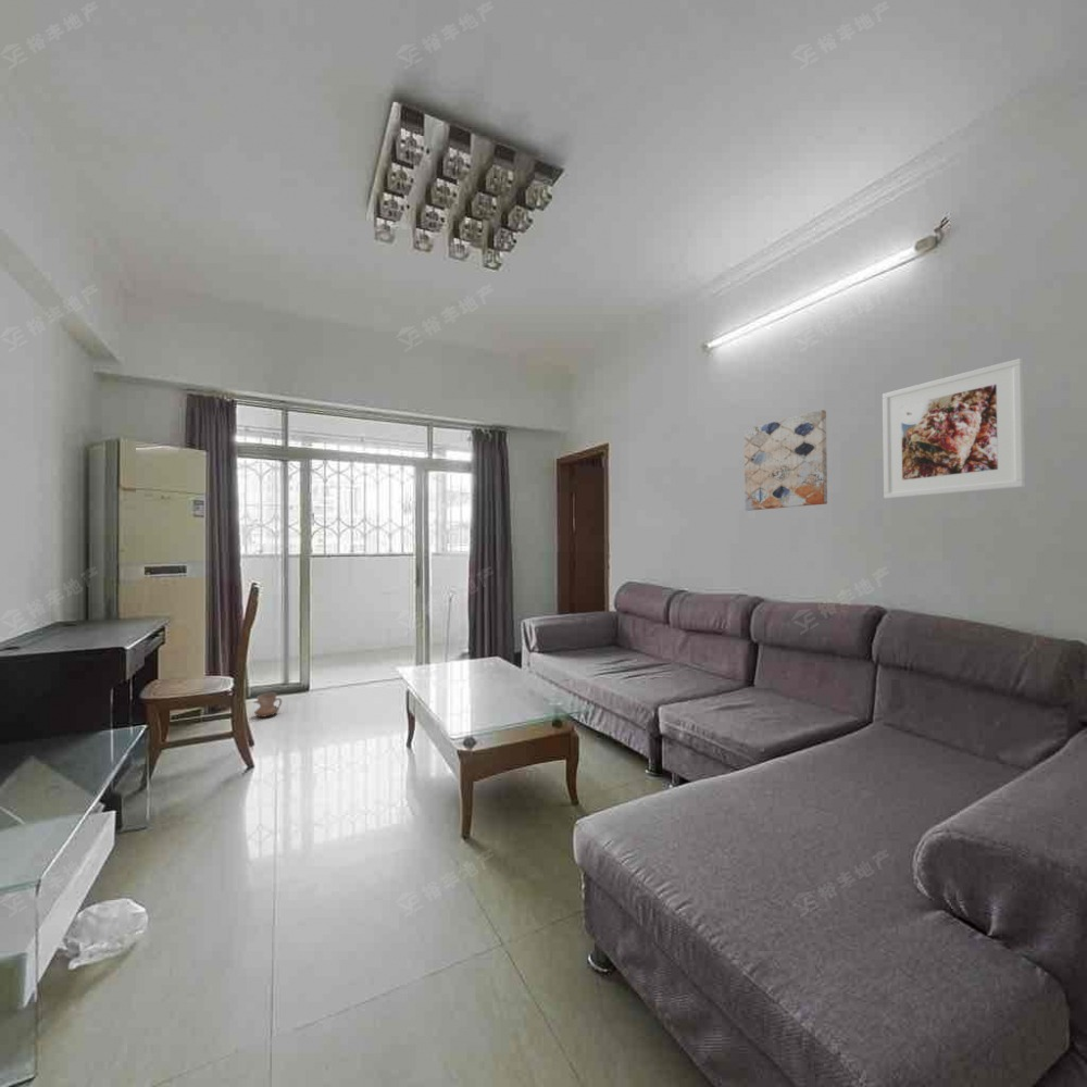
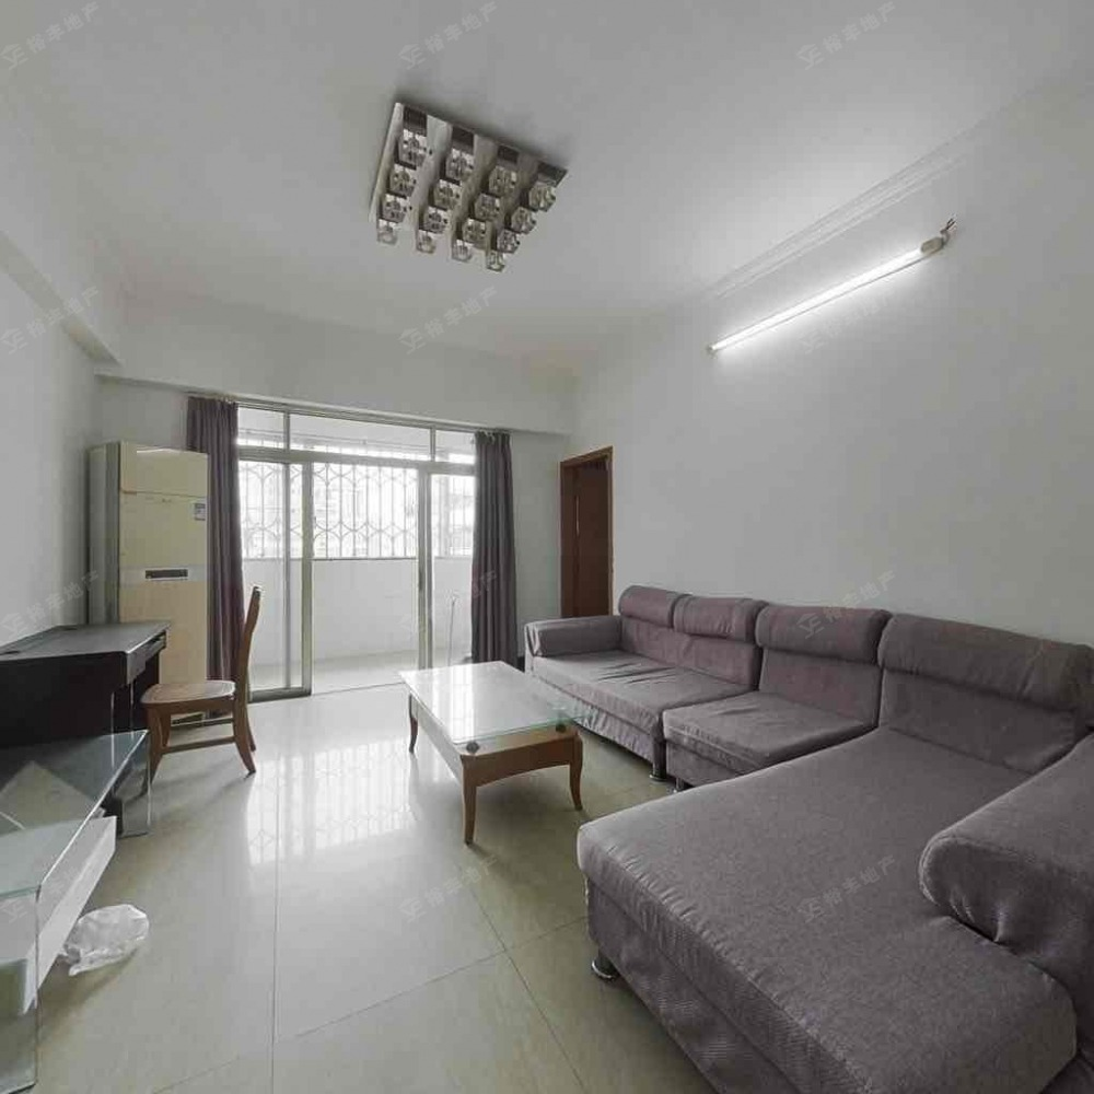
- wall art [744,409,828,512]
- ceramic jug [252,692,283,719]
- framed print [882,358,1026,500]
